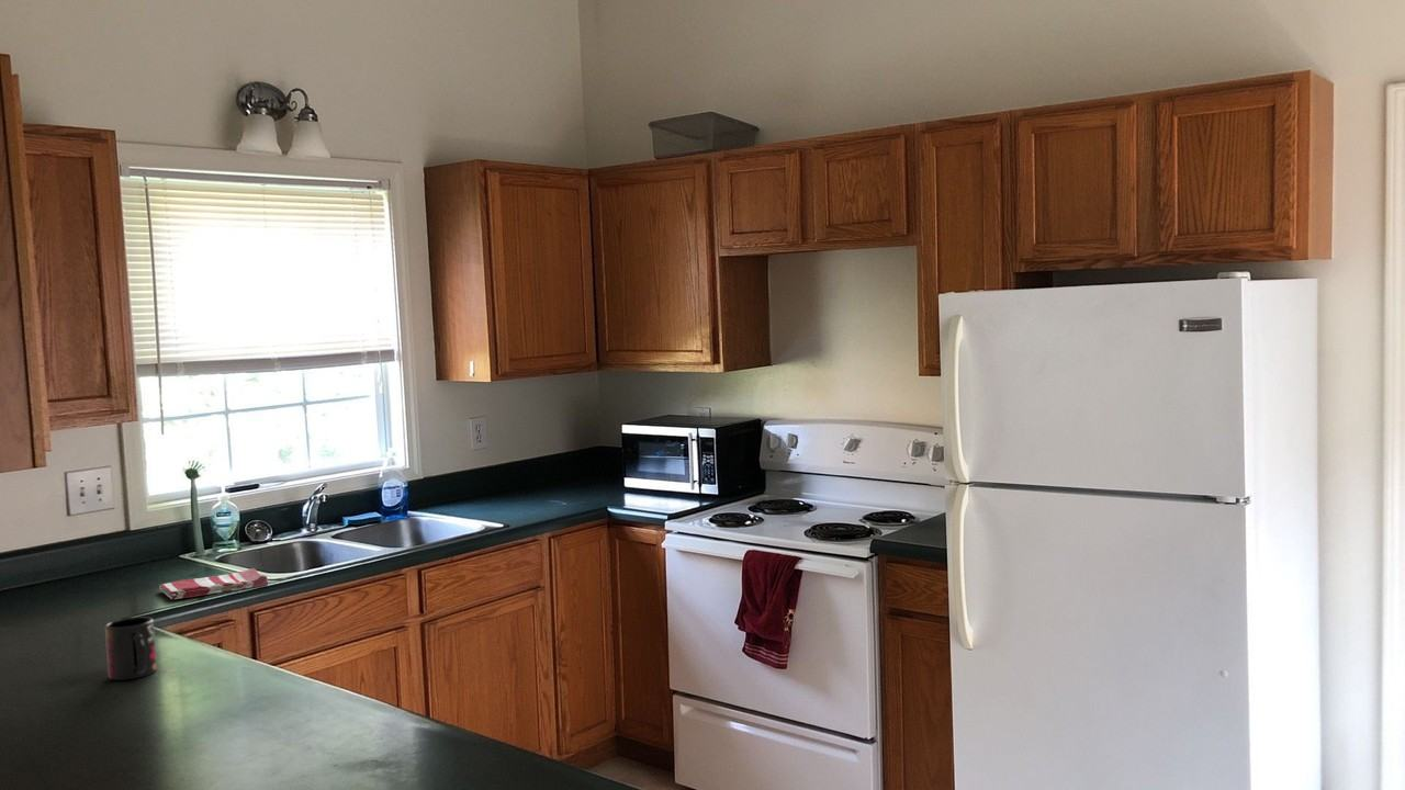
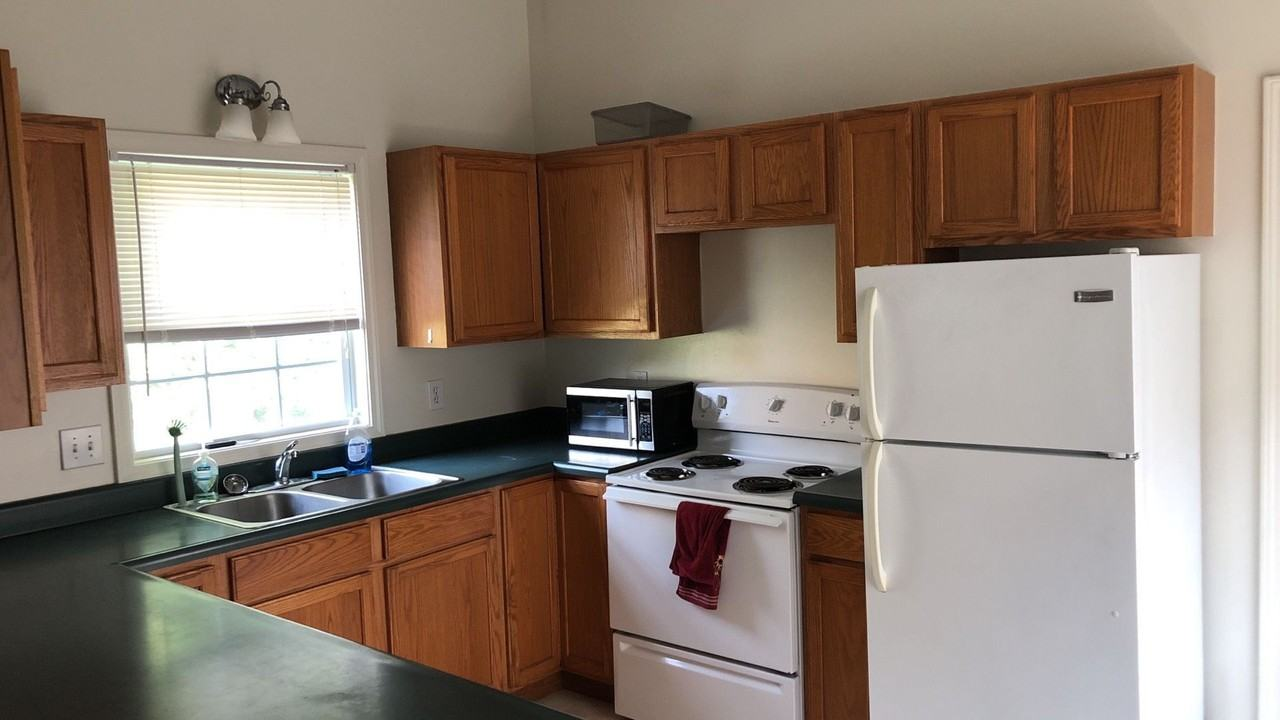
- mug [104,617,158,681]
- dish towel [158,567,269,601]
